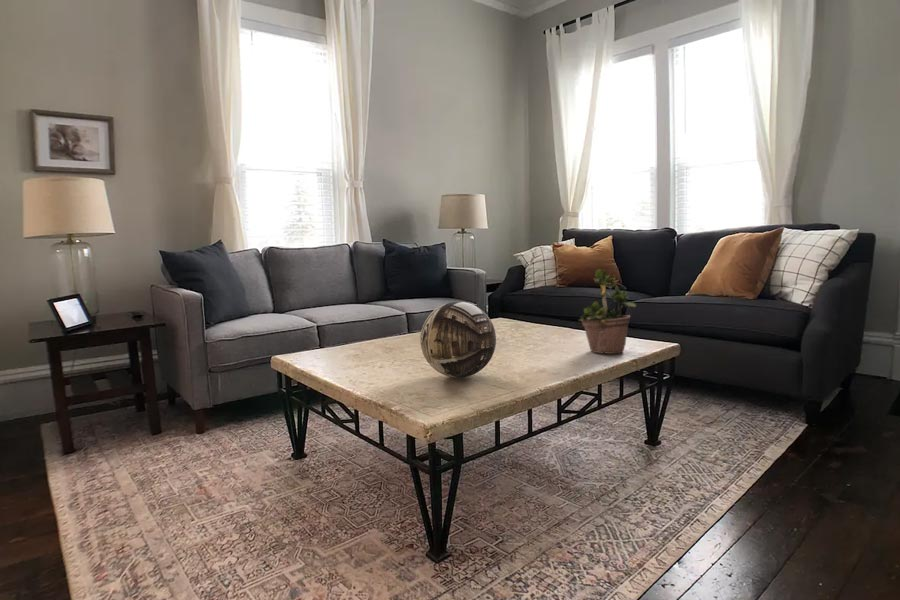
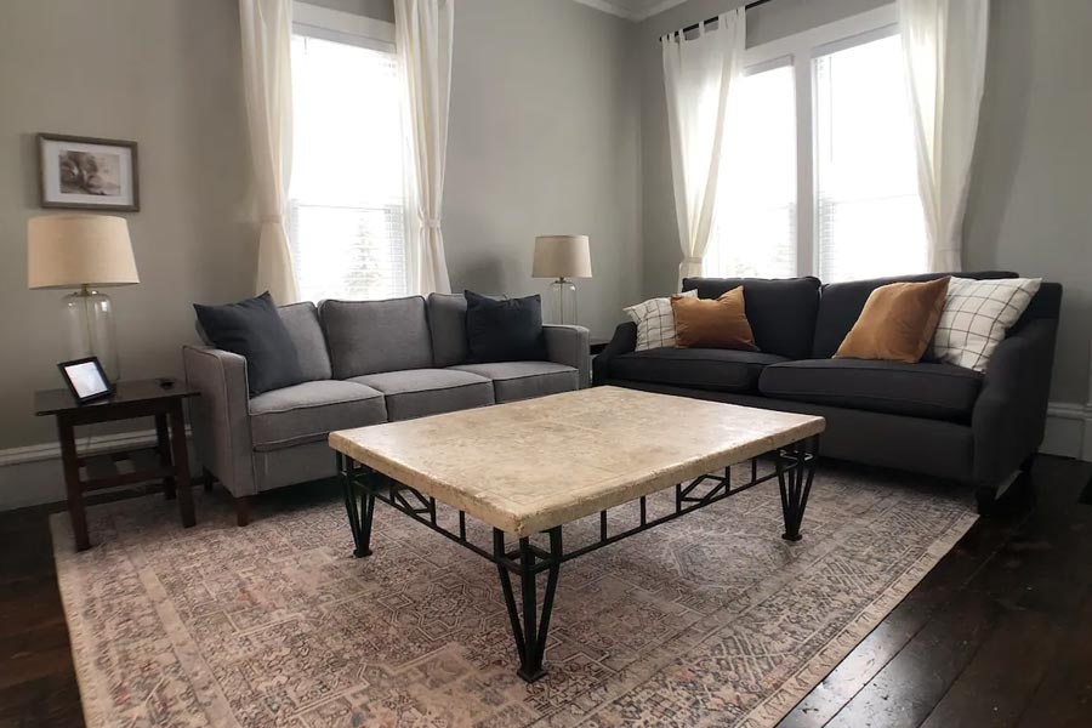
- potted plant [578,261,638,355]
- decorative bowl [419,301,497,379]
